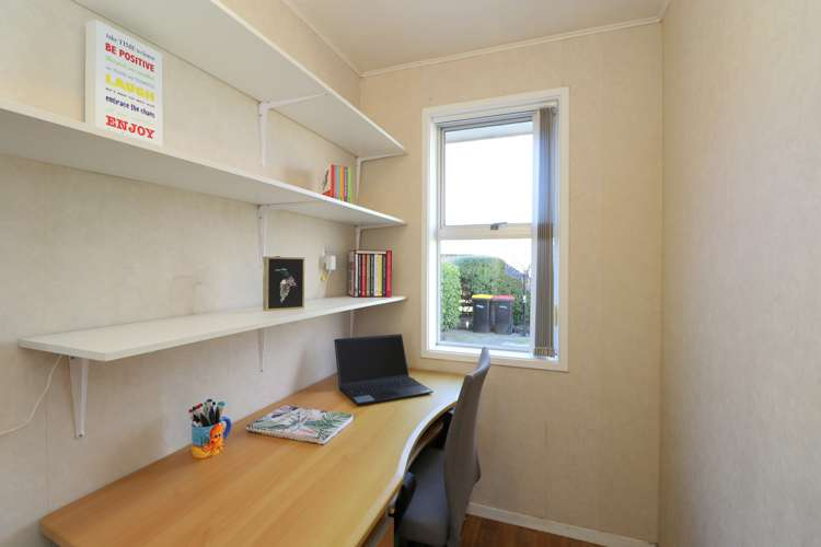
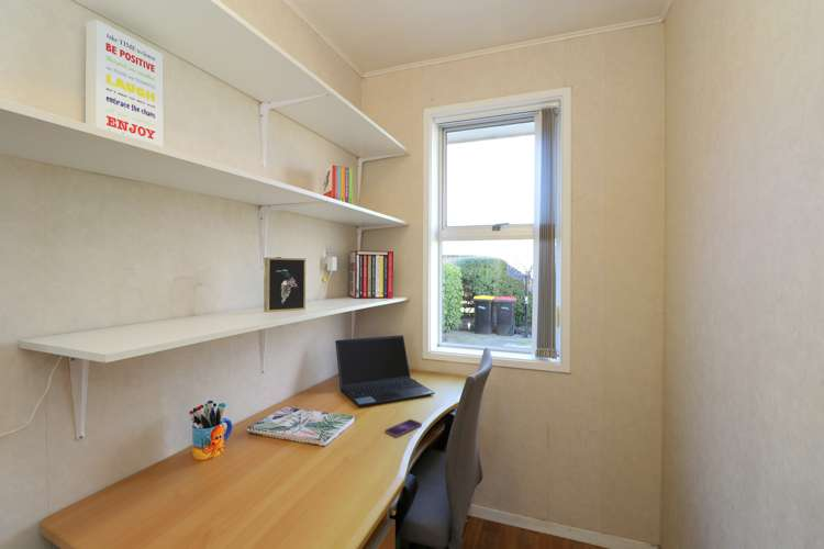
+ smartphone [383,418,423,438]
